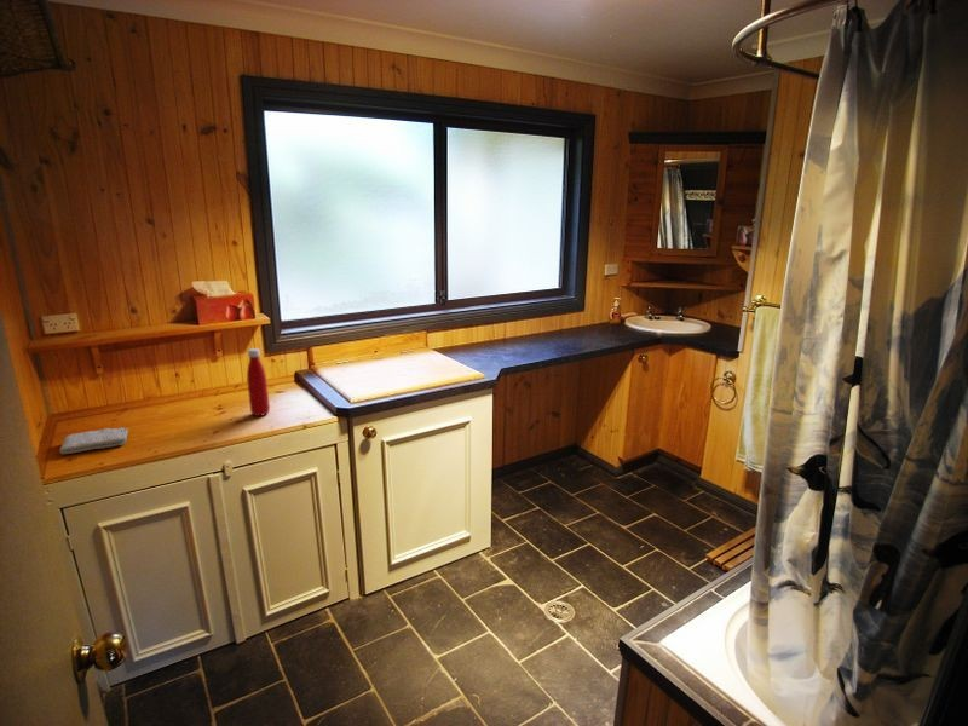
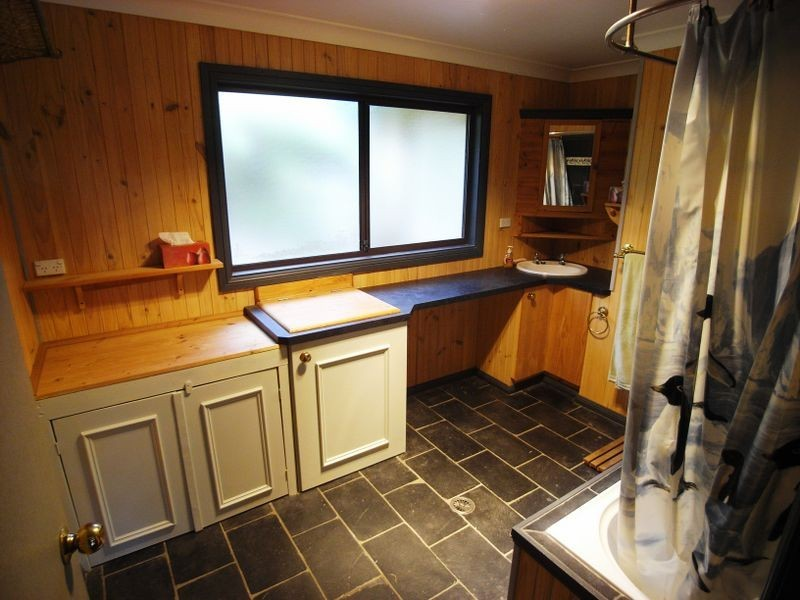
- bottle [246,347,271,417]
- washcloth [58,426,129,455]
